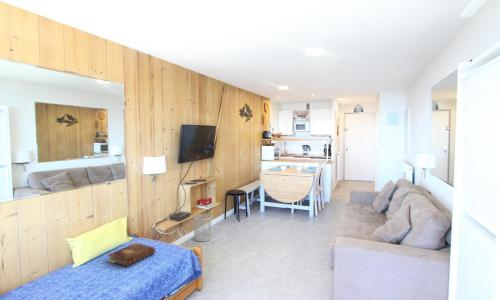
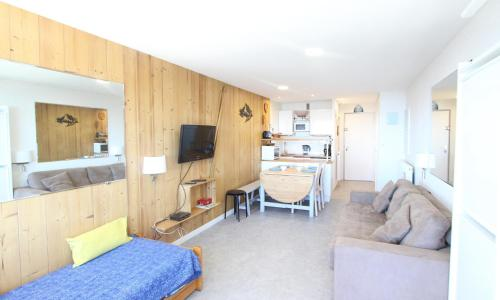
- wastebasket [193,213,213,242]
- book [107,241,156,268]
